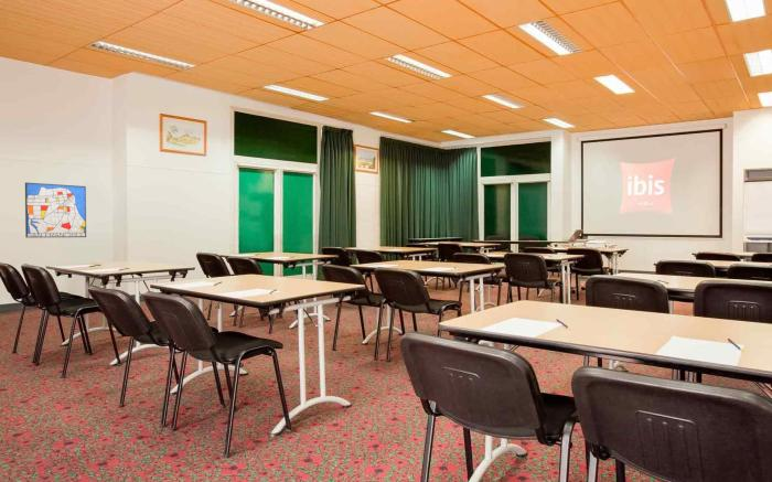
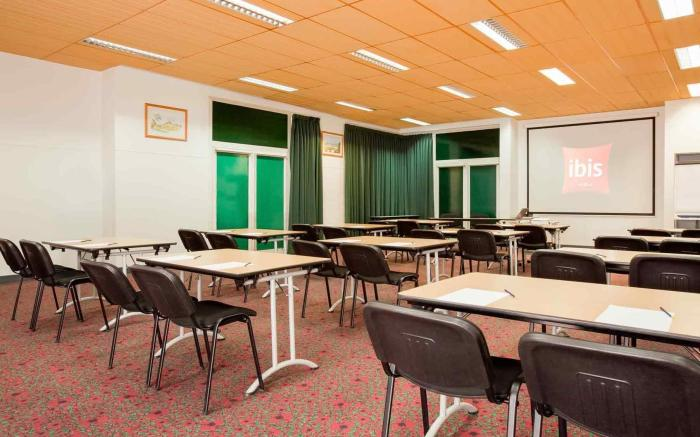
- wall art [24,182,87,238]
